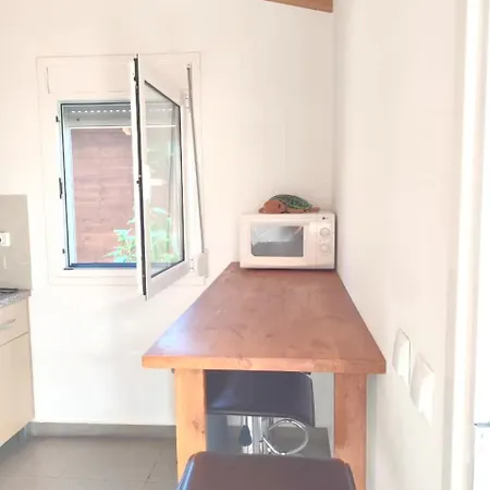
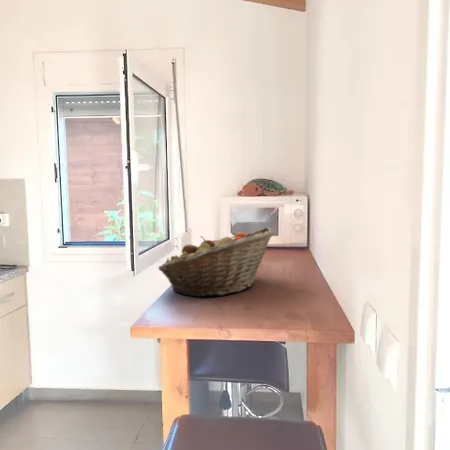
+ fruit basket [158,226,276,298]
